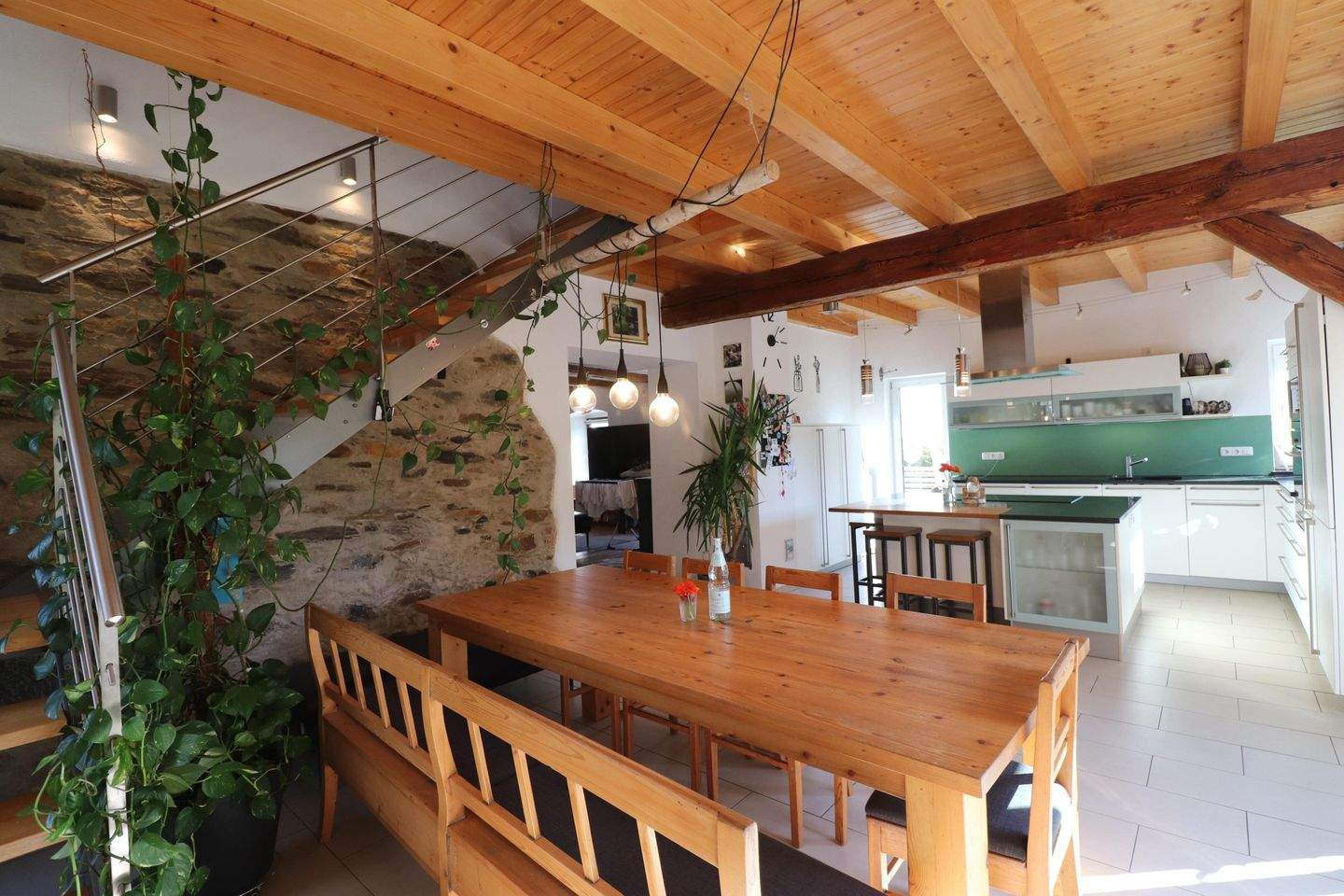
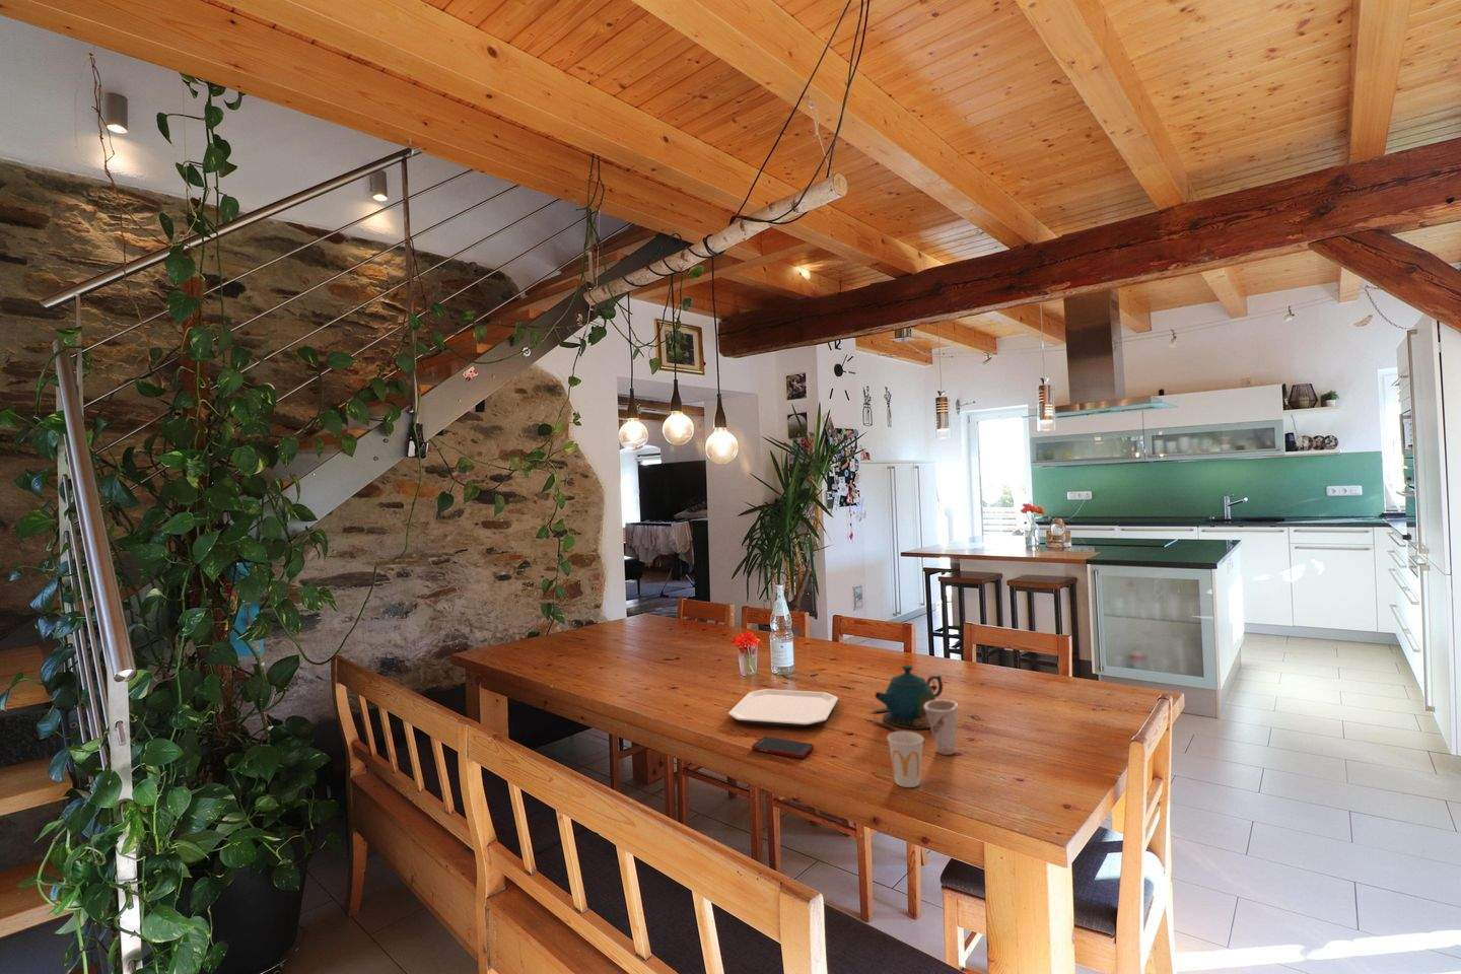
+ cup [886,730,925,788]
+ cup [924,698,959,756]
+ plate [727,688,839,728]
+ teapot [869,663,944,734]
+ cell phone [751,736,814,759]
